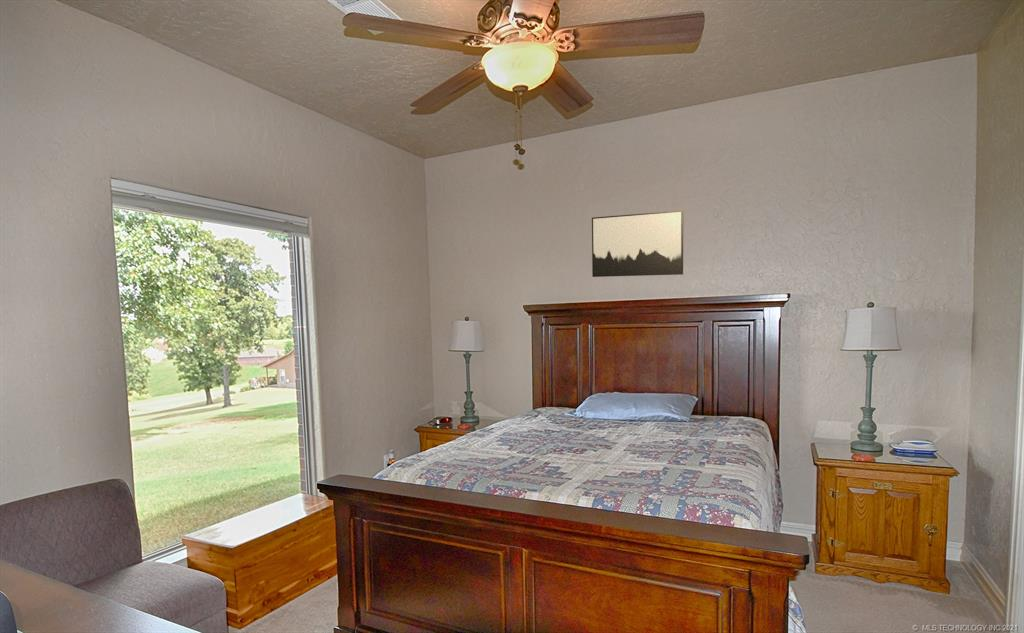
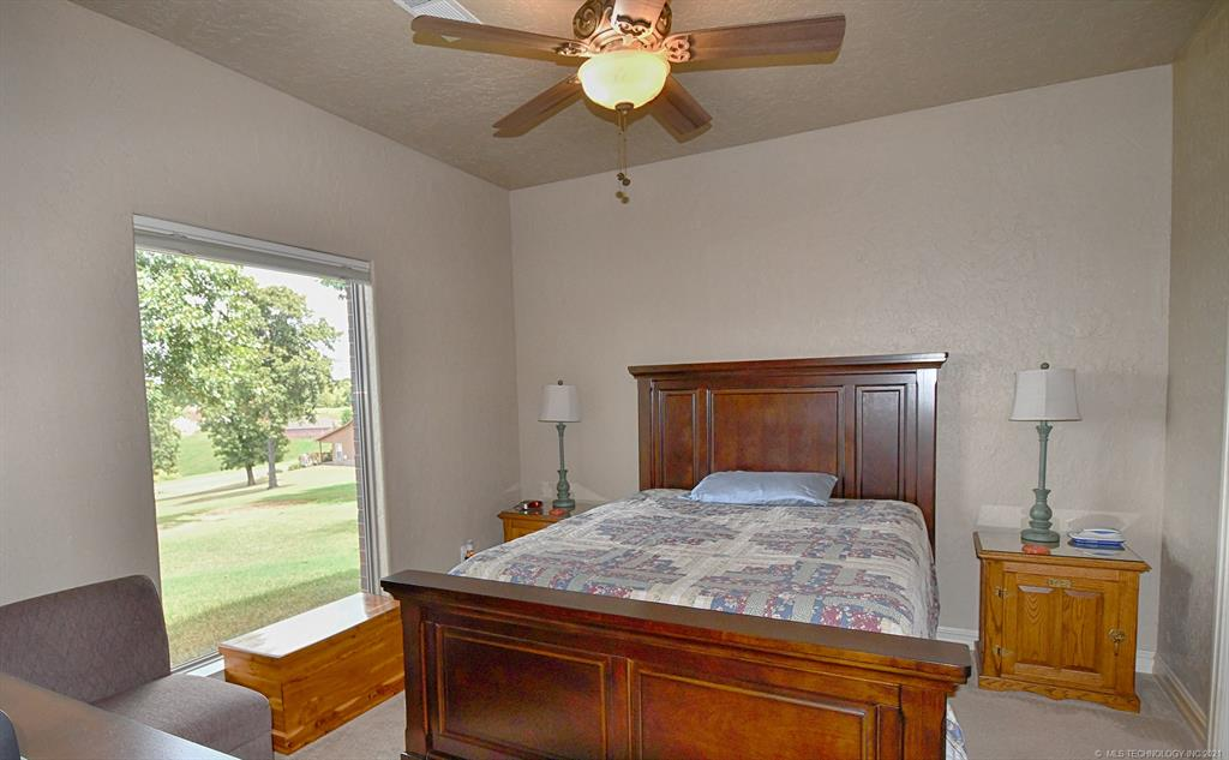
- wall art [591,209,684,278]
